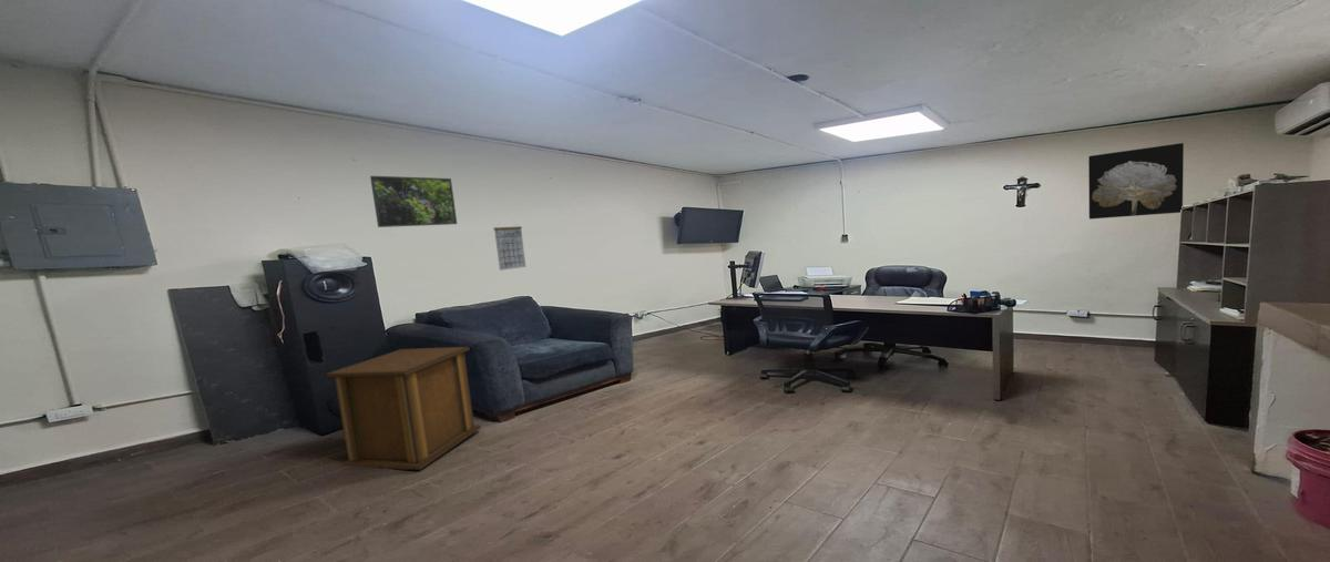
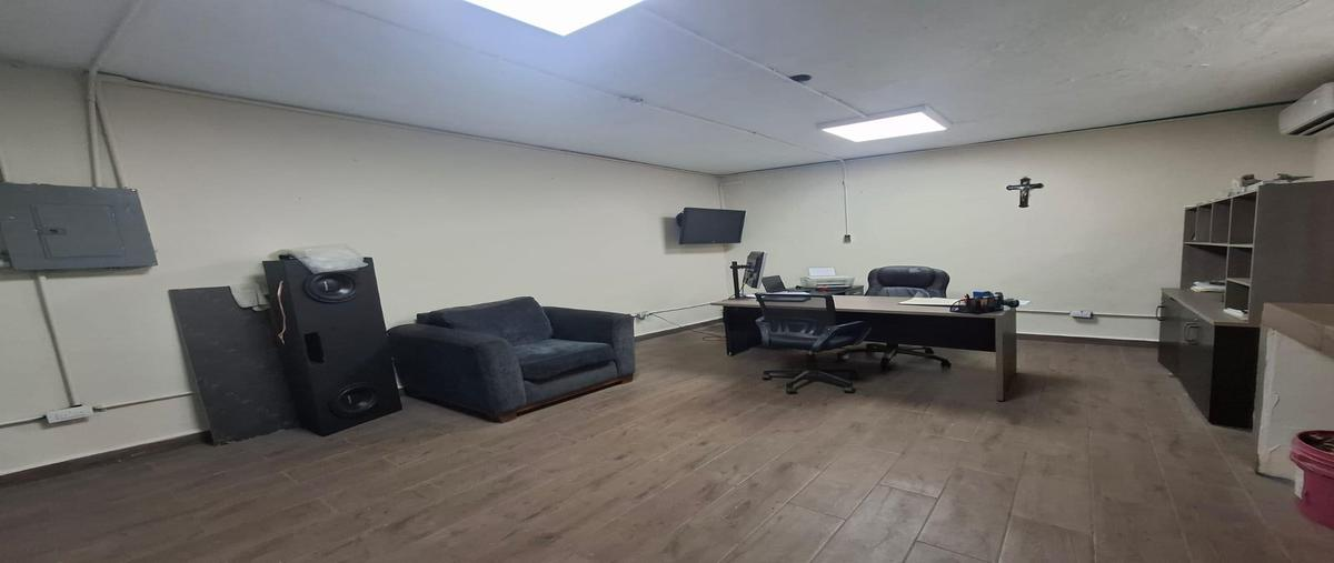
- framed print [369,175,458,228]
- wall art [1087,142,1185,221]
- calendar [493,221,526,272]
- side table [326,346,481,471]
